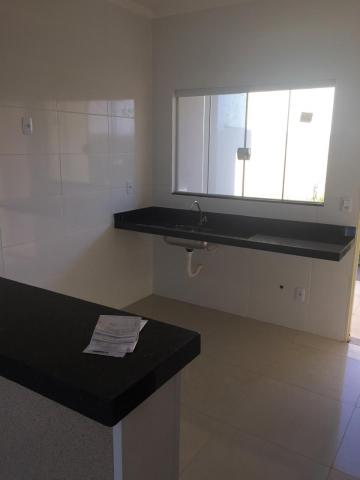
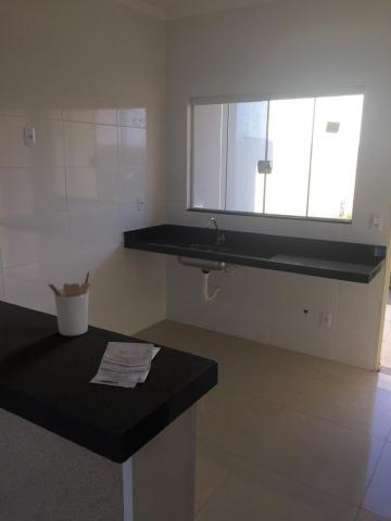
+ utensil holder [47,270,91,336]
